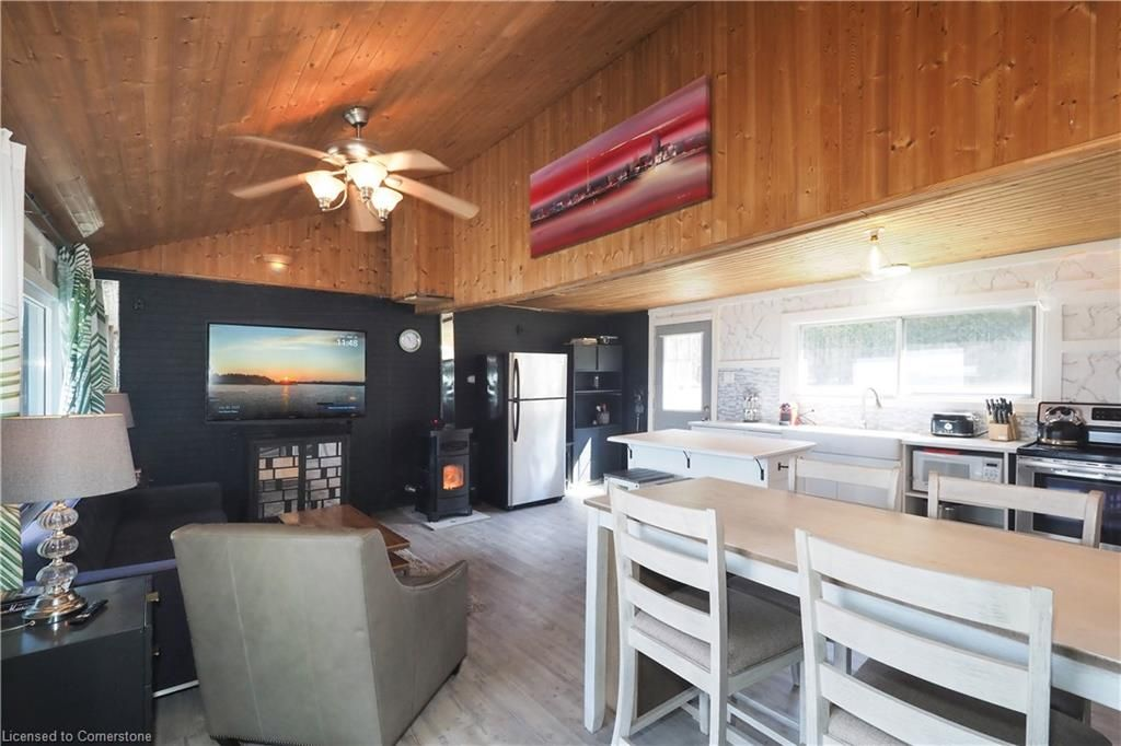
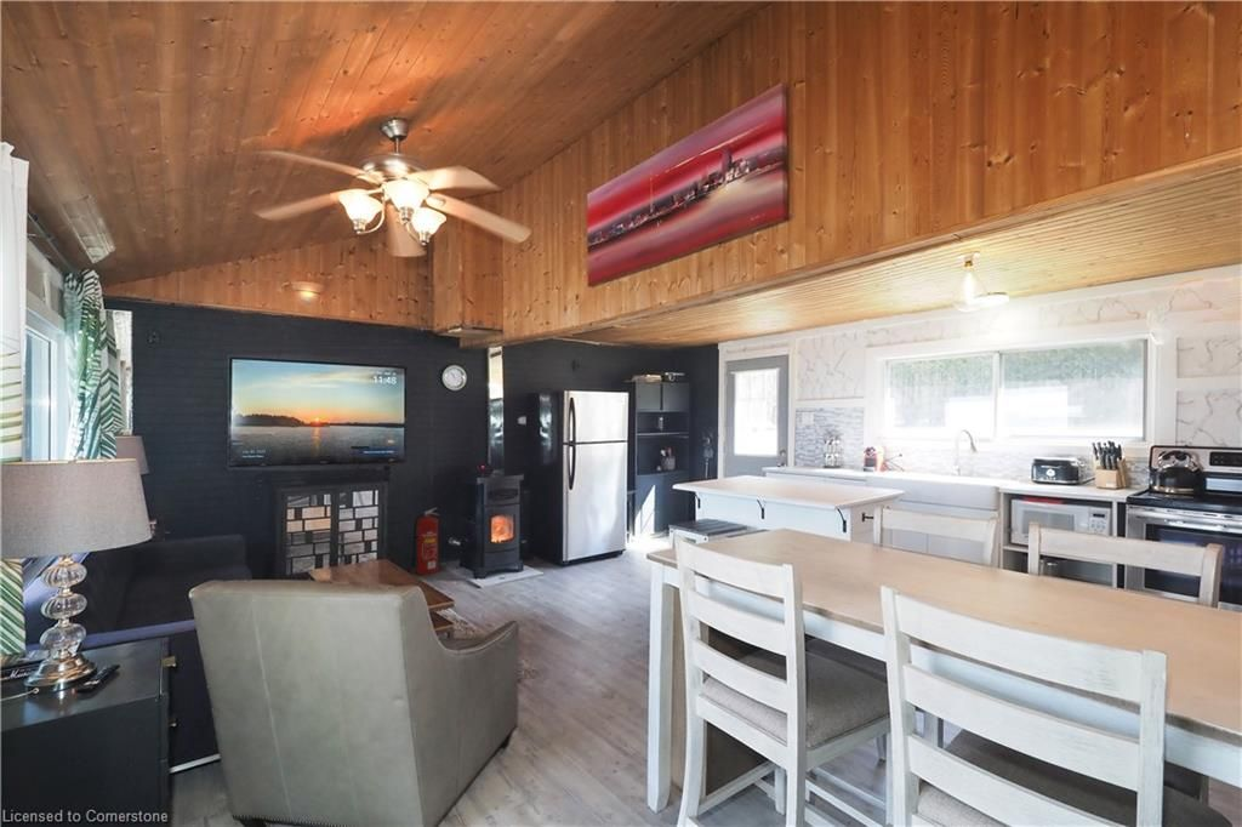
+ fire extinguisher [410,507,440,576]
